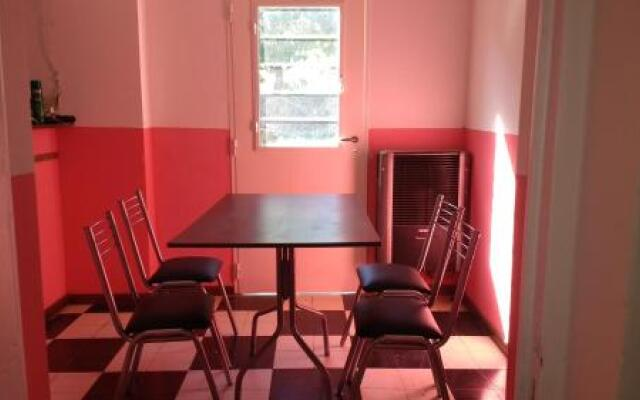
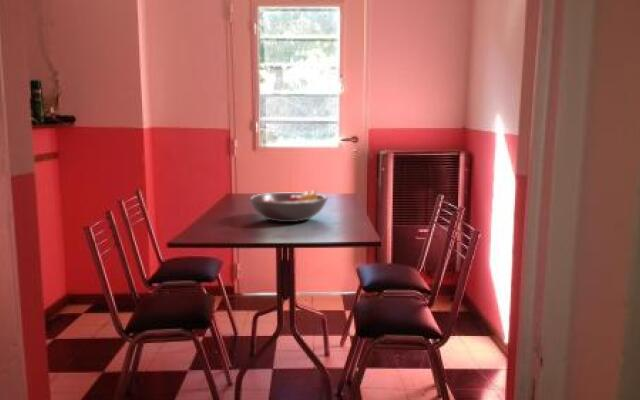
+ fruit bowl [247,189,329,223]
